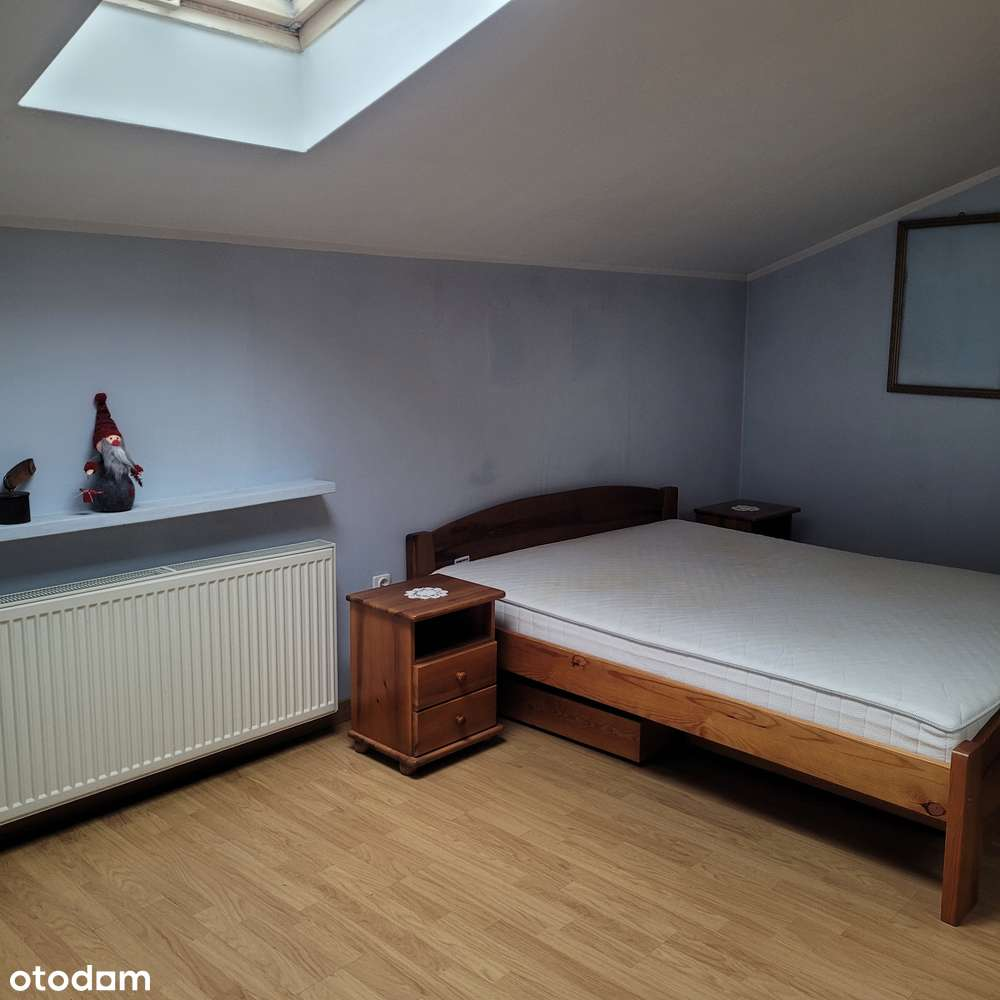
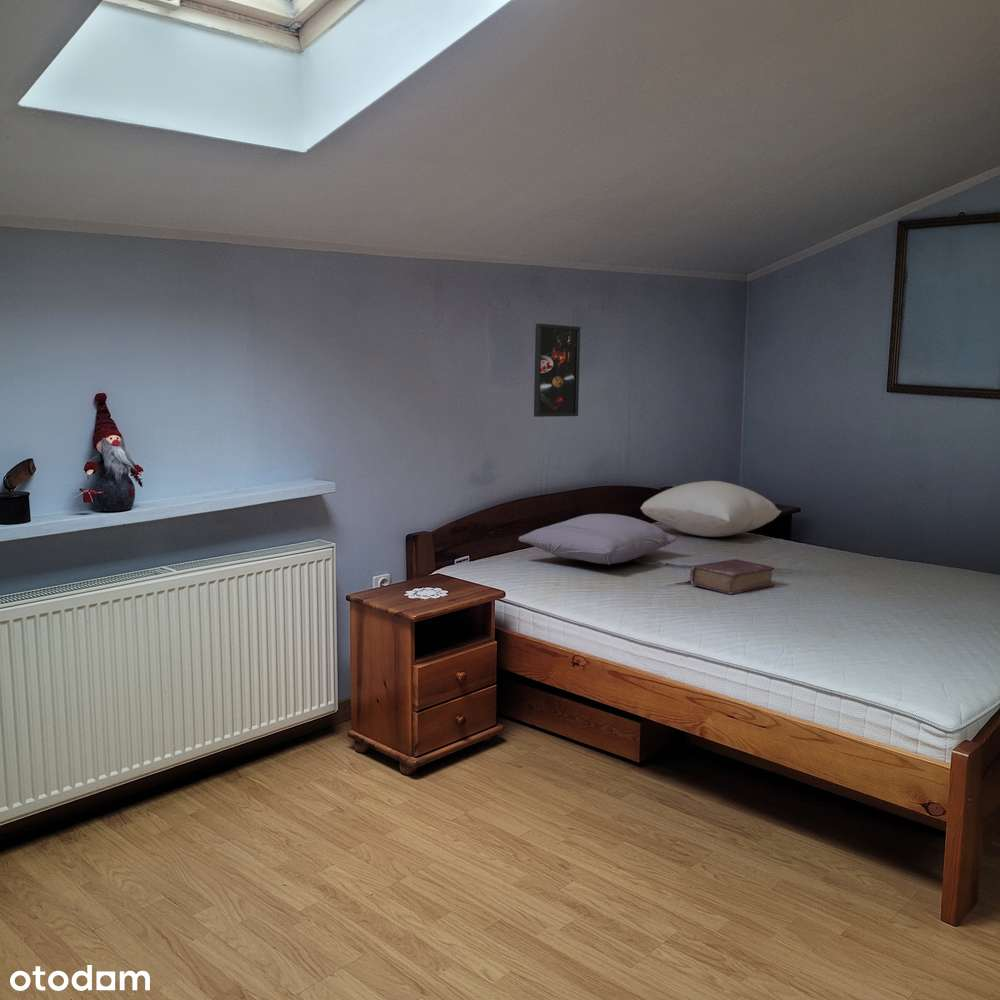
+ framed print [533,322,581,418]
+ pillow [517,513,677,566]
+ pillow [639,480,782,538]
+ book [689,558,776,595]
